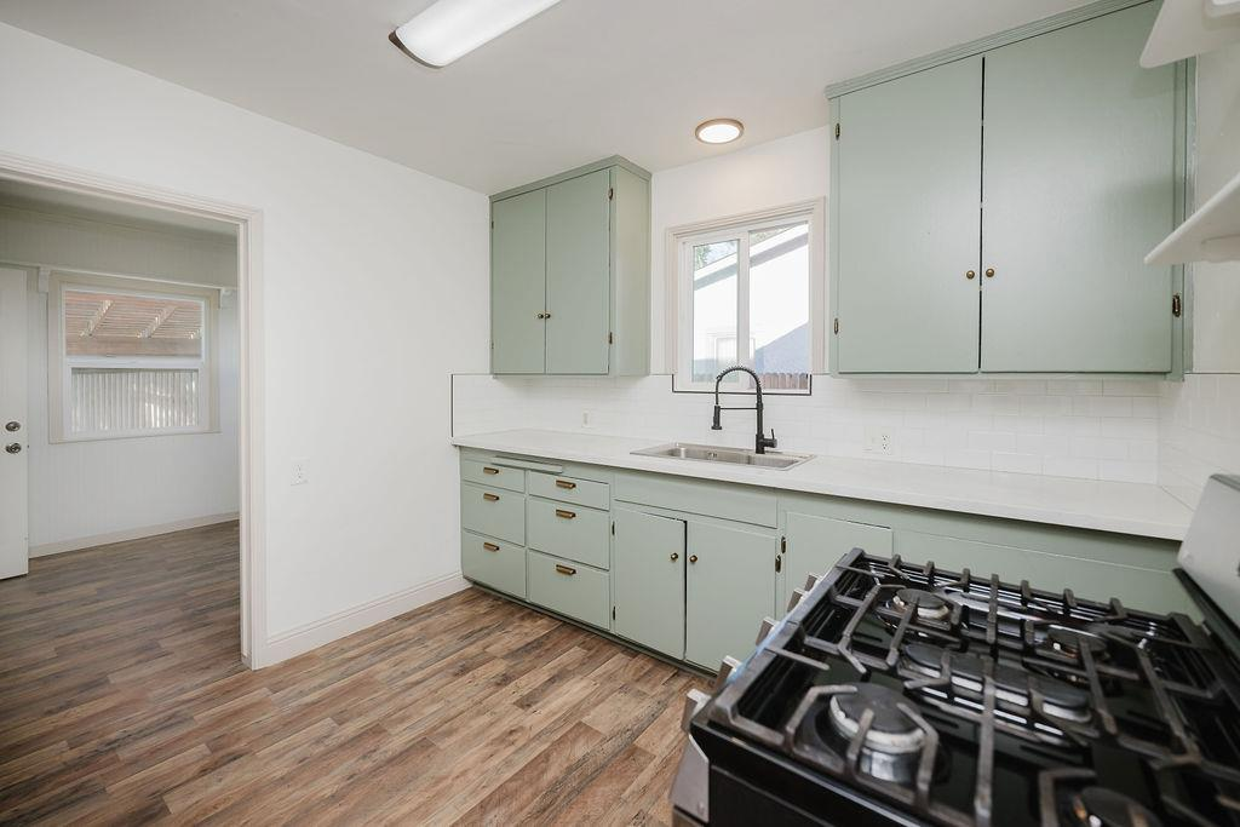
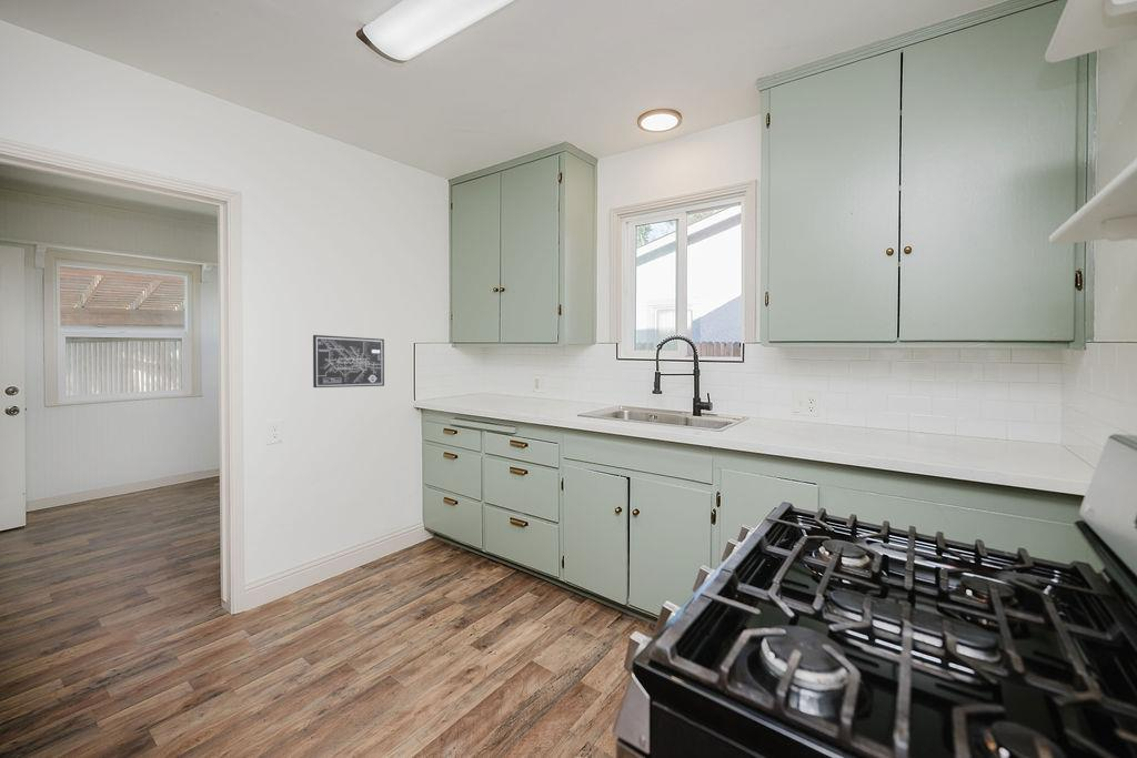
+ wall art [312,334,385,388]
